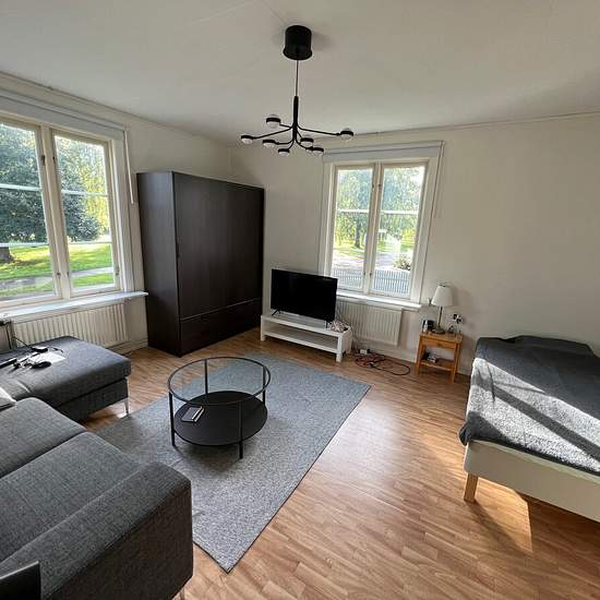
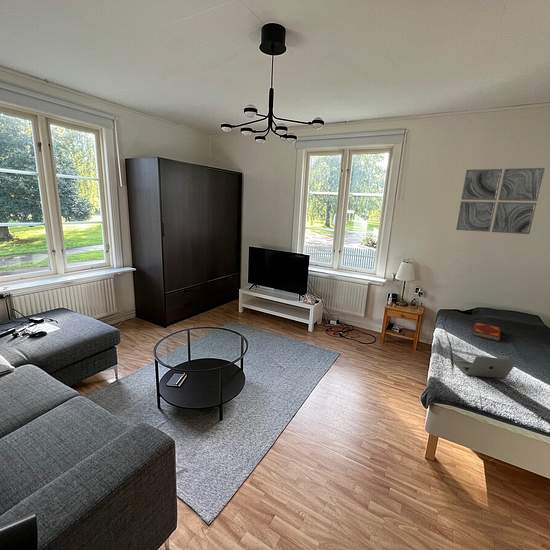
+ wall art [455,167,545,235]
+ hardback book [472,321,501,342]
+ laptop [452,356,519,379]
